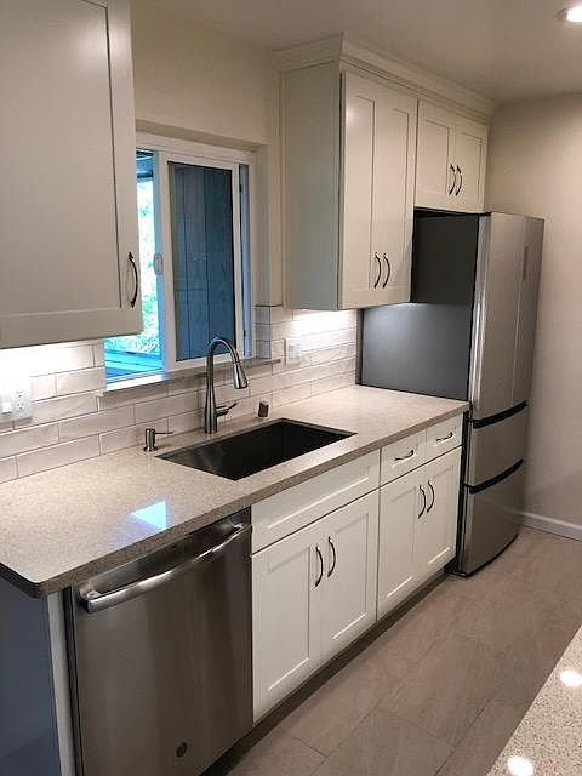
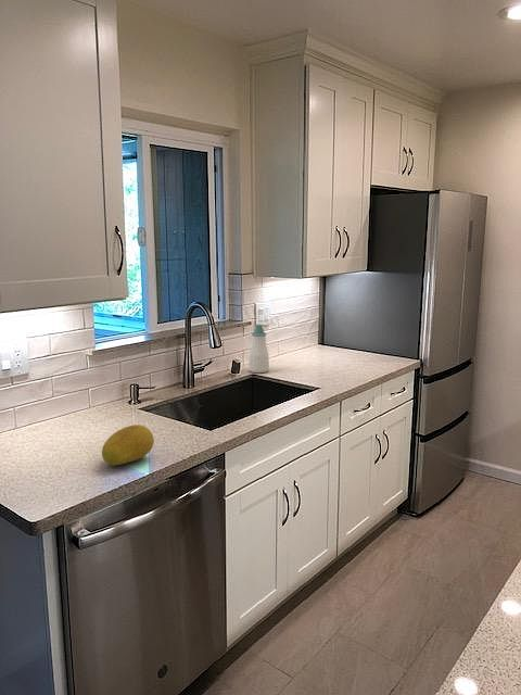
+ fruit [101,424,155,466]
+ soap bottle [247,324,270,374]
